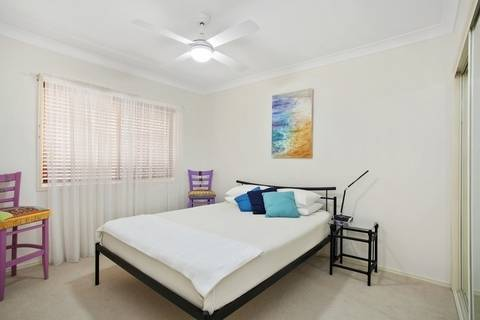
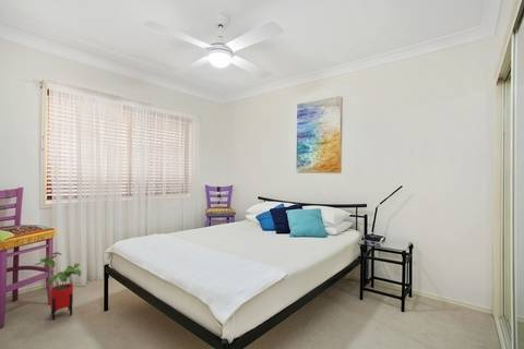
+ house plant [34,251,82,322]
